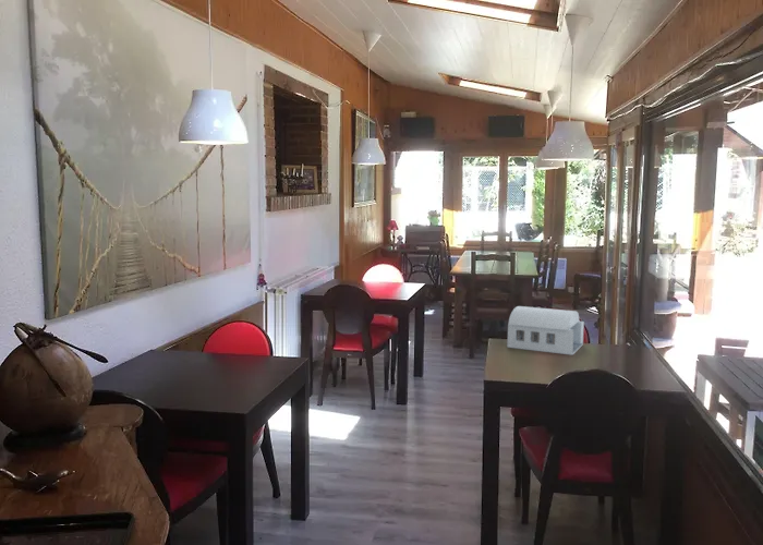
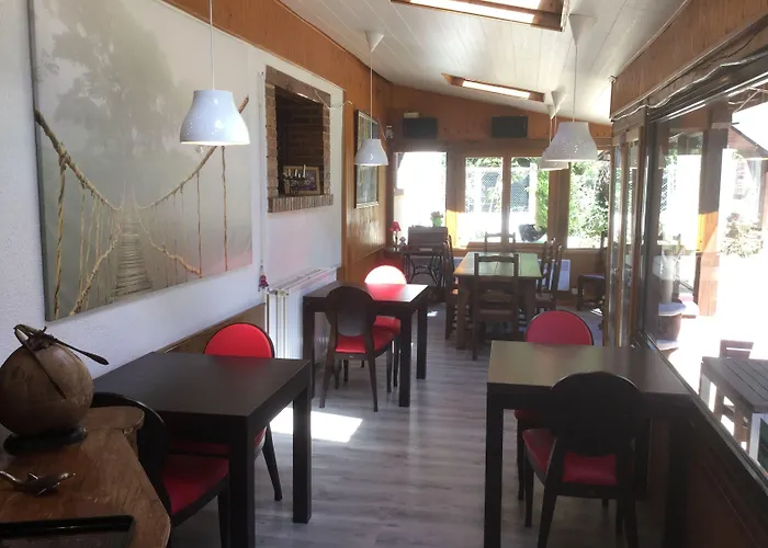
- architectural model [506,305,585,356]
